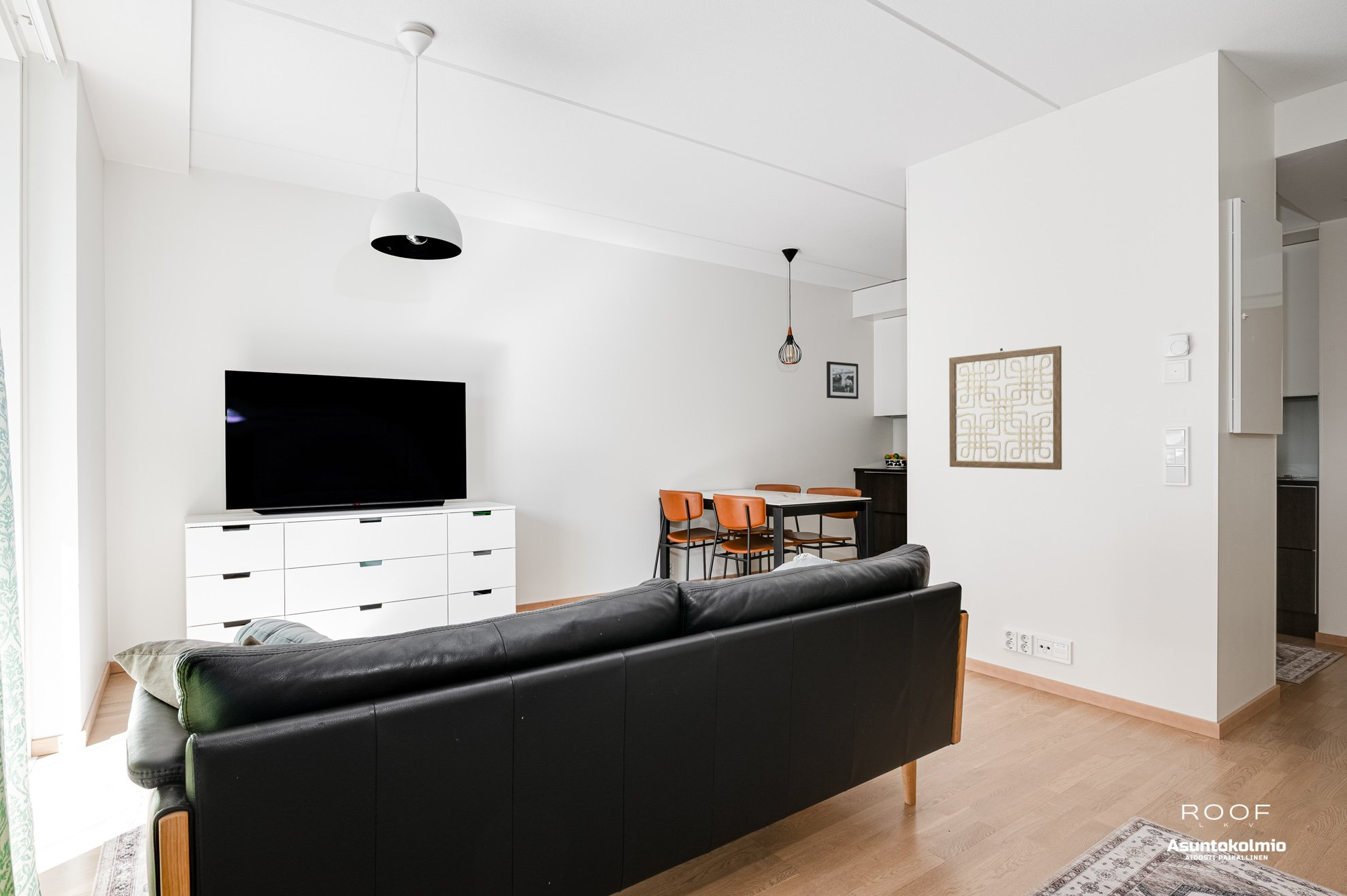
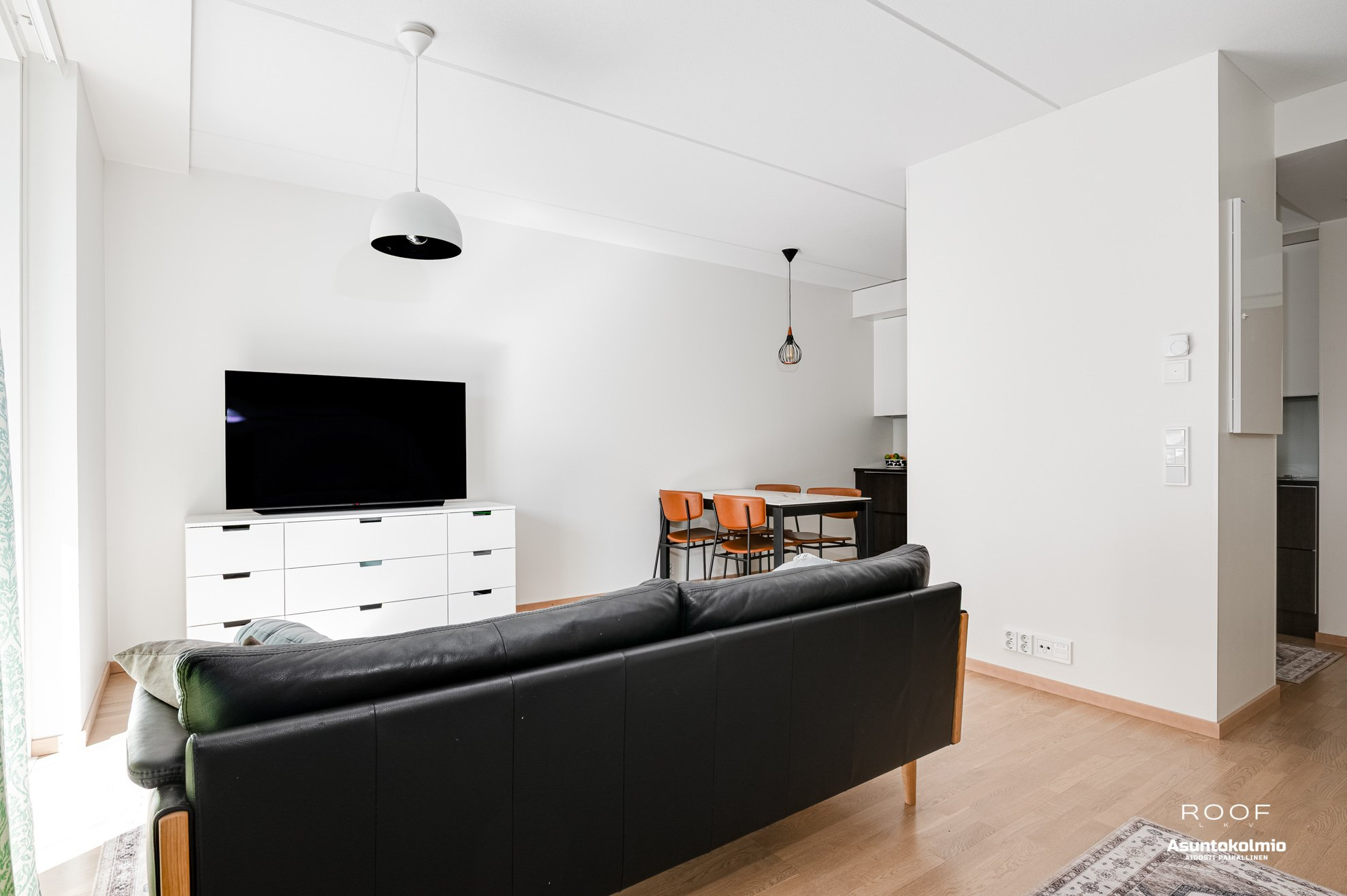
- wall art [948,345,1063,470]
- picture frame [826,361,859,400]
